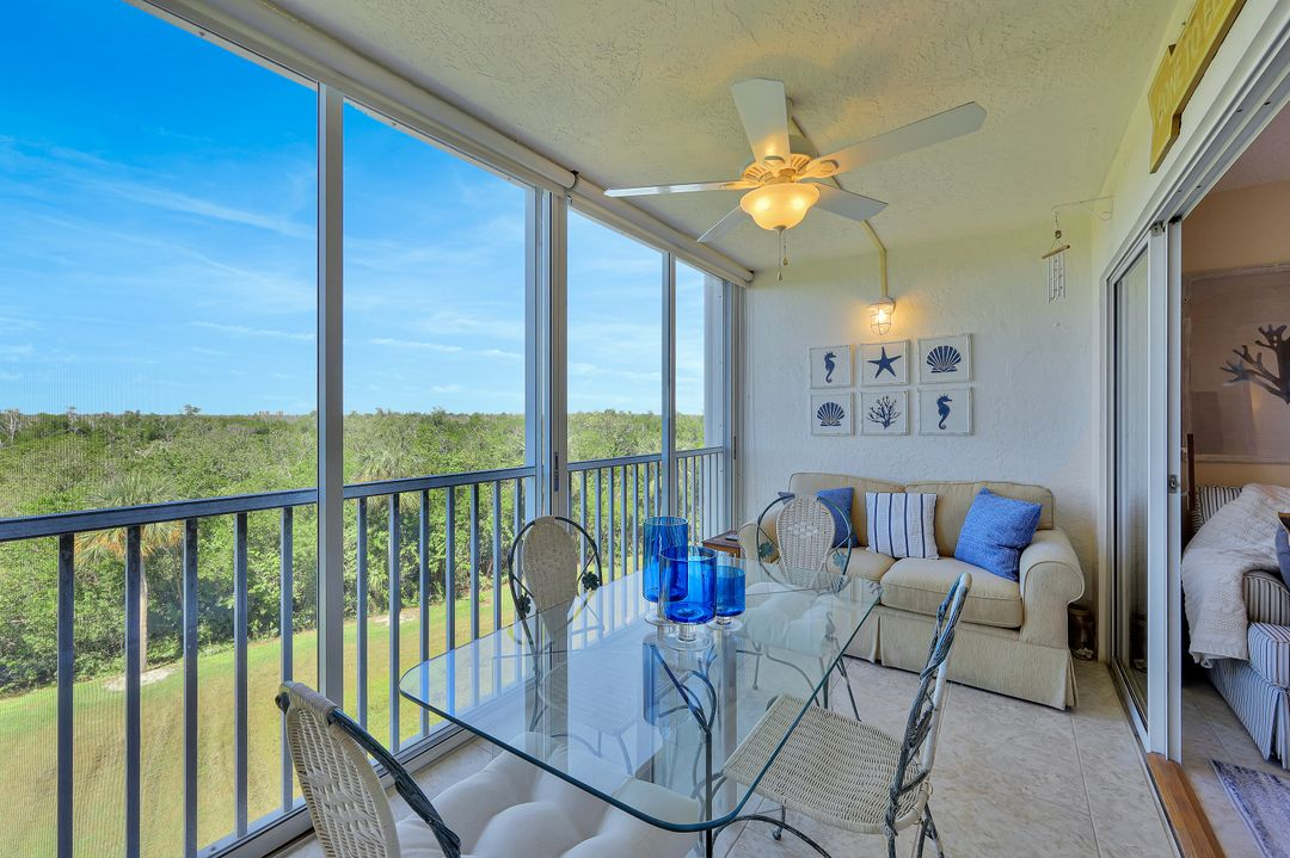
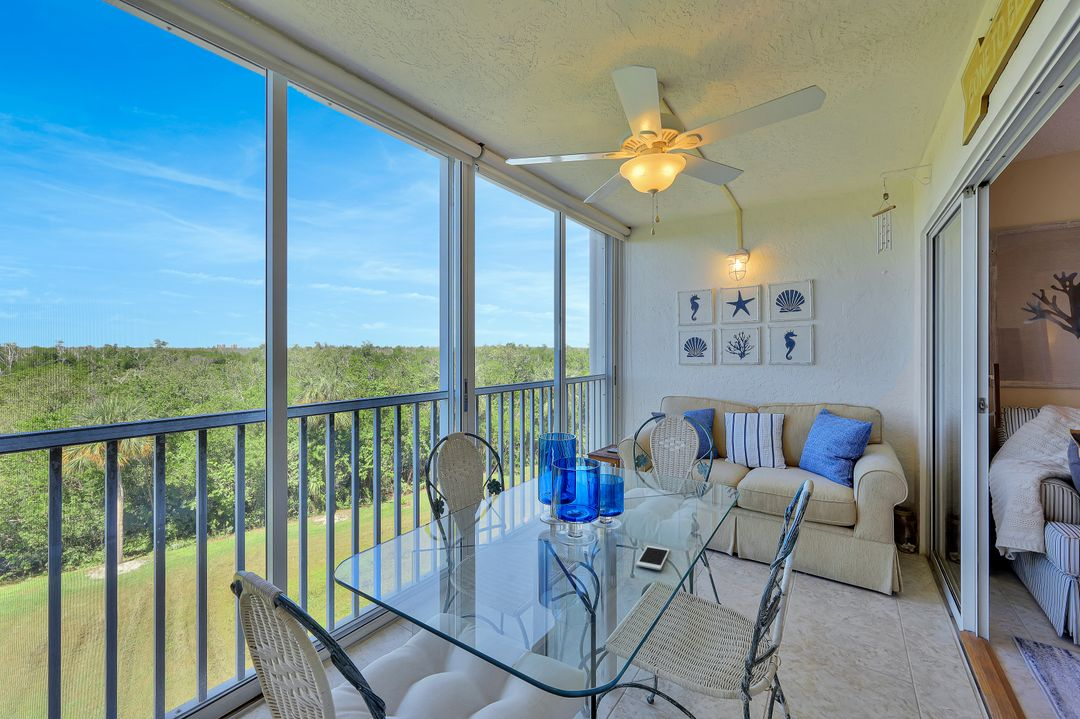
+ cell phone [635,545,671,571]
